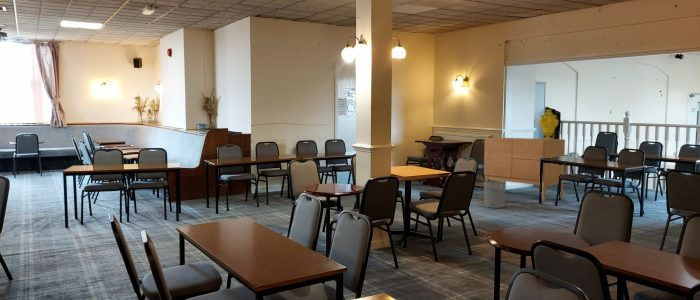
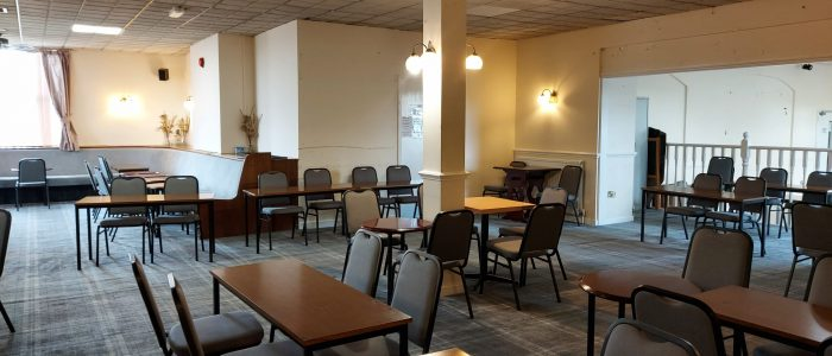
- waste bin [483,180,507,209]
- sideboard [483,137,566,202]
- decorative urn [538,109,559,140]
